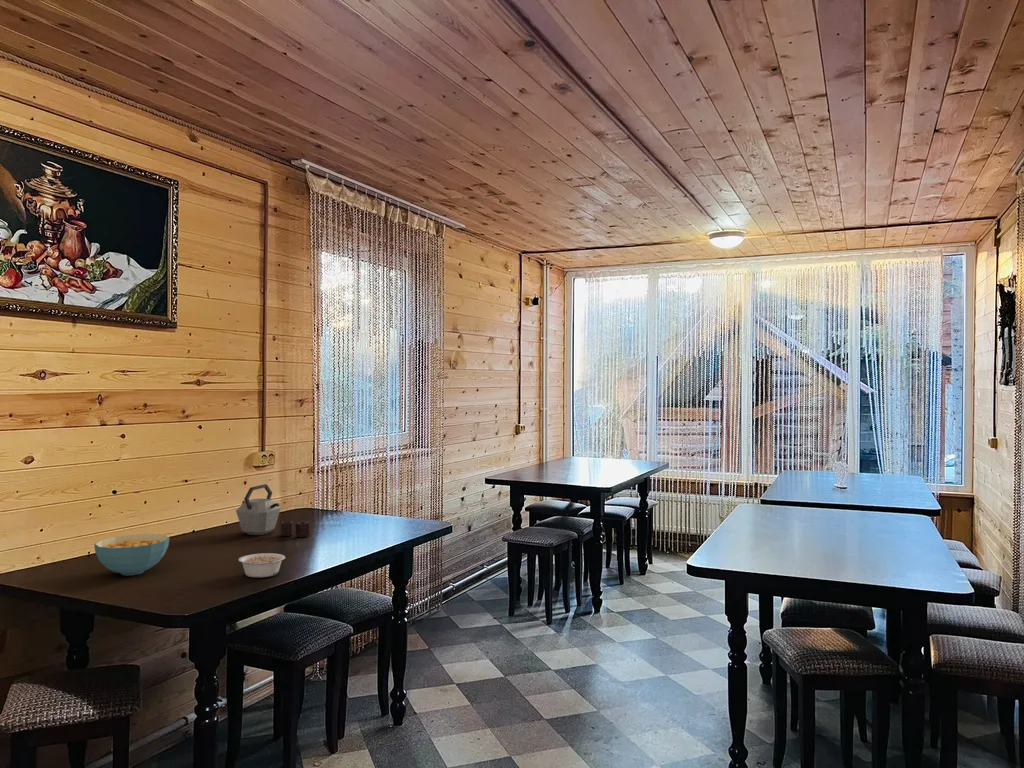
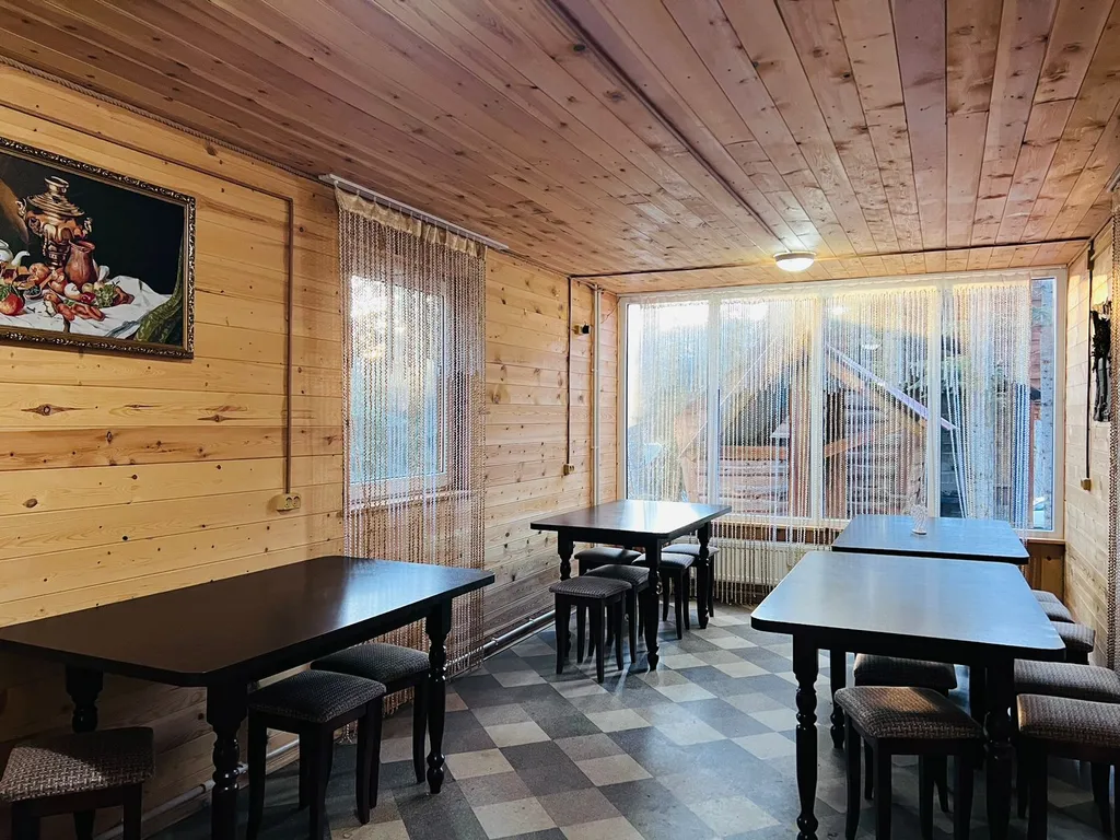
- kettle [235,483,311,538]
- legume [238,552,286,578]
- cereal bowl [93,533,170,577]
